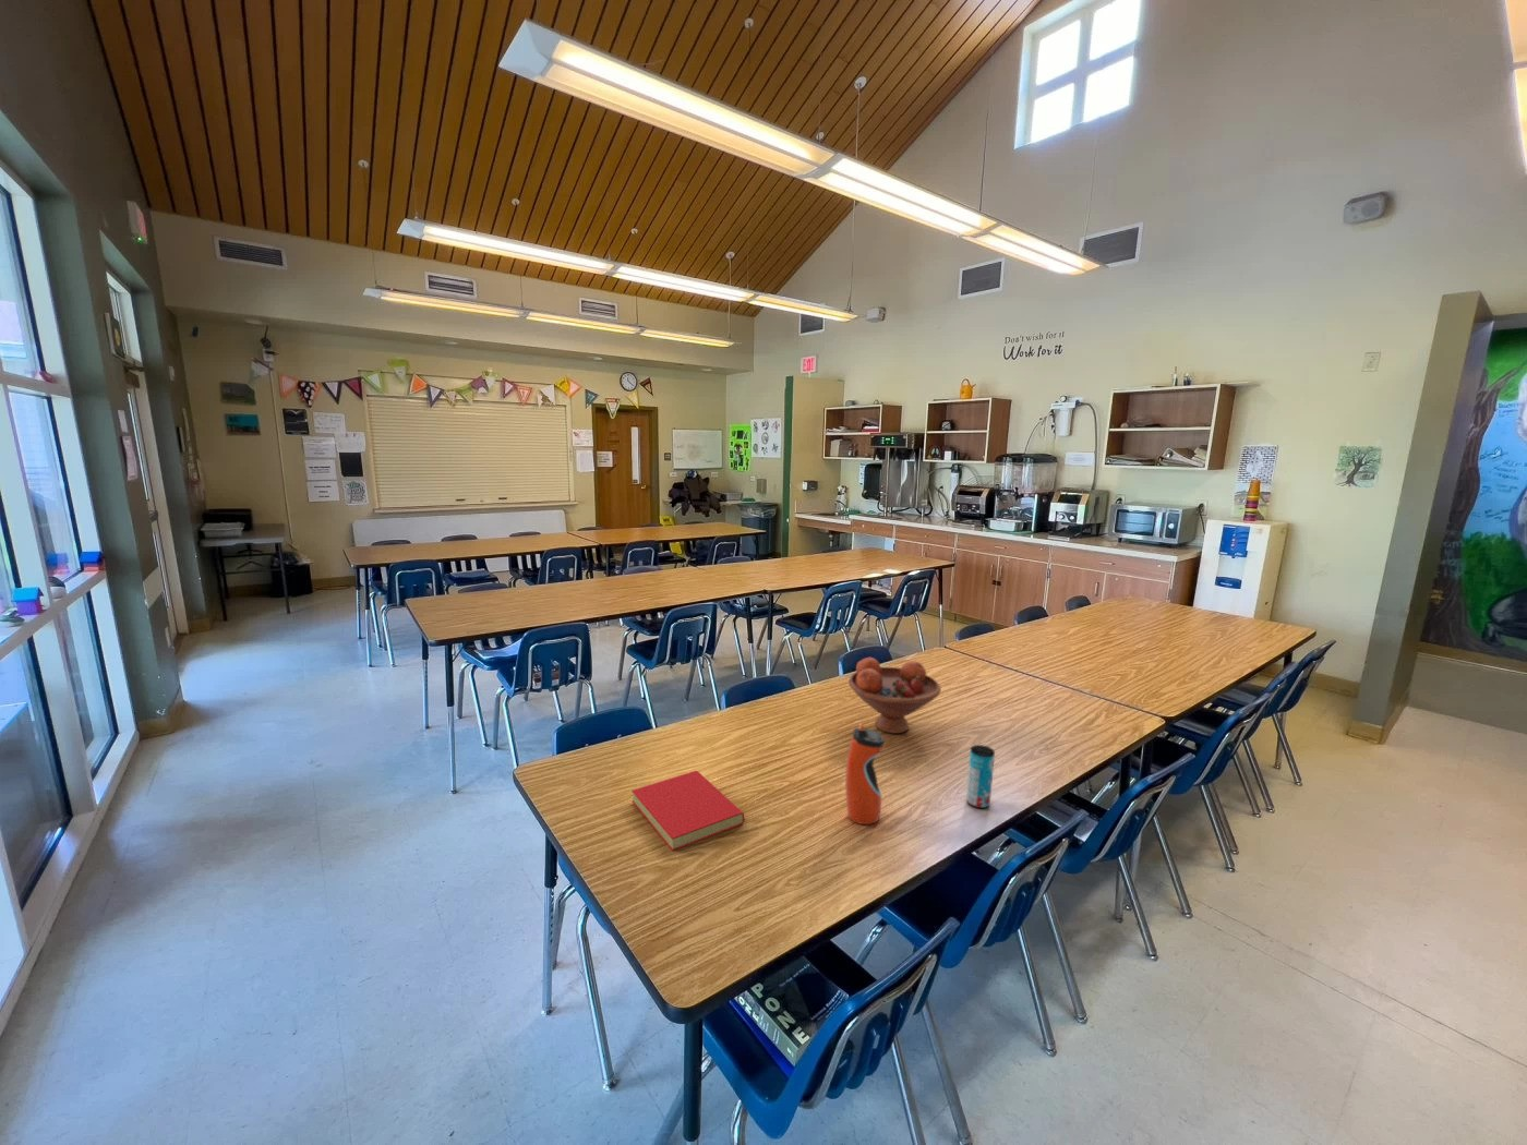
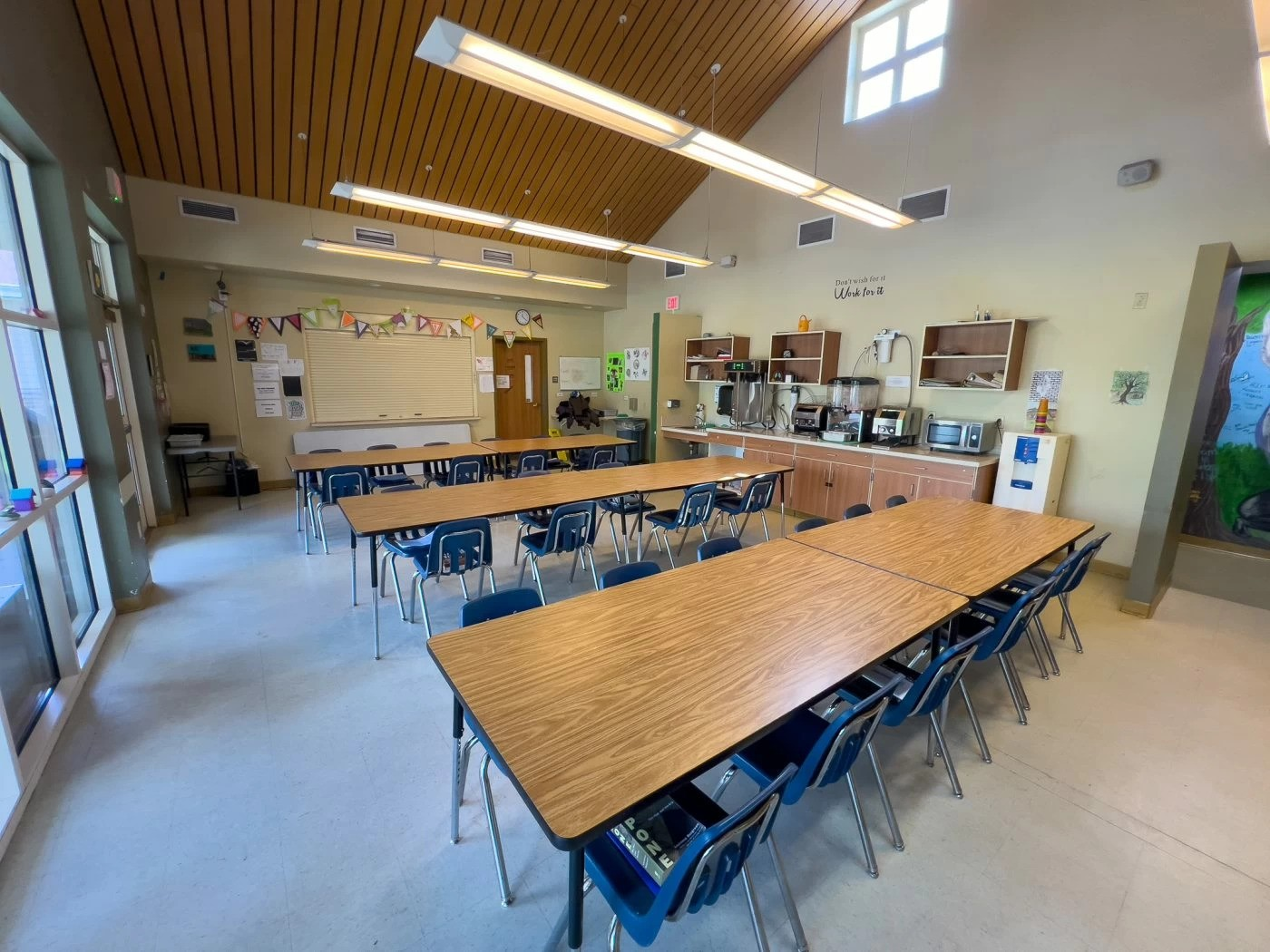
- fruit bowl [848,657,943,735]
- water bottle [844,722,886,825]
- beverage can [965,743,996,809]
- book [630,770,745,852]
